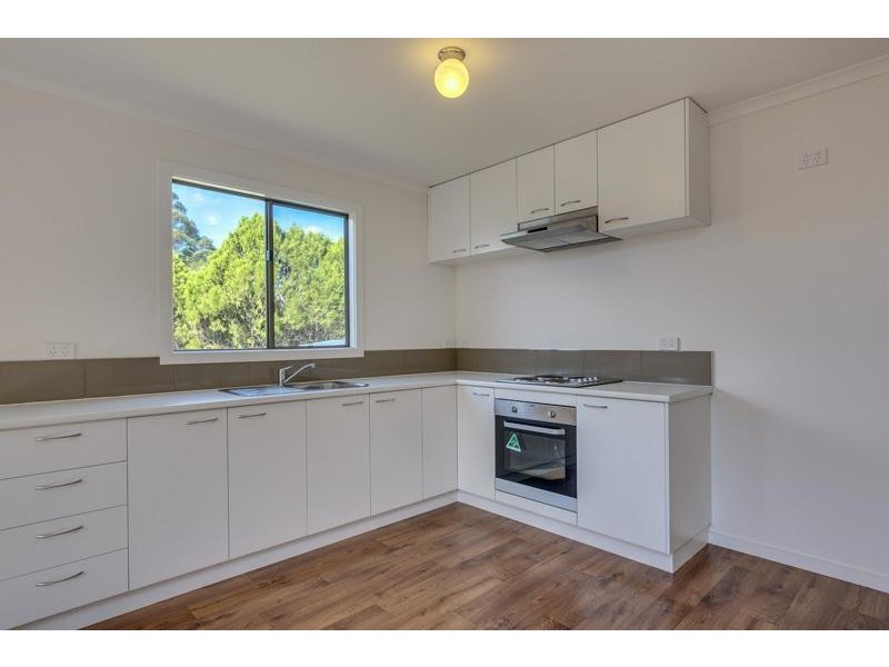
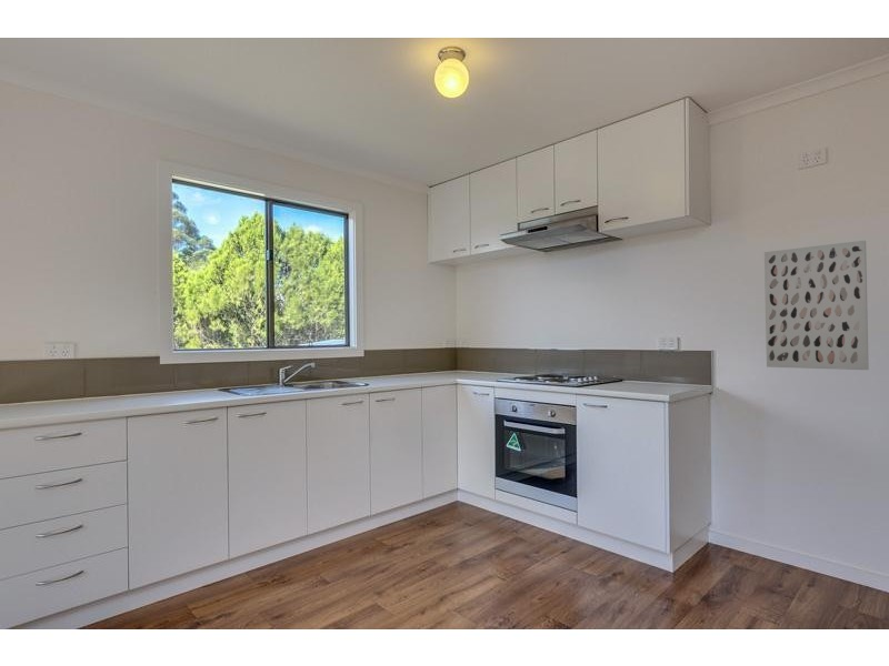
+ wall art [763,240,870,371]
